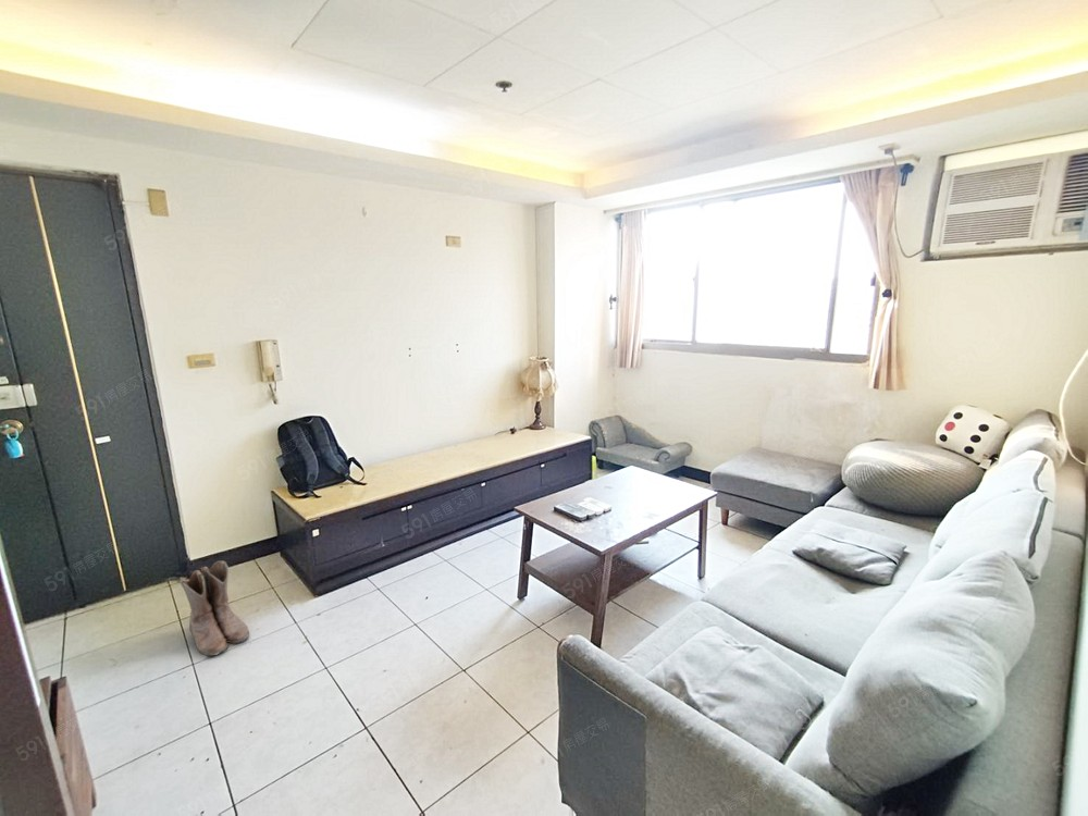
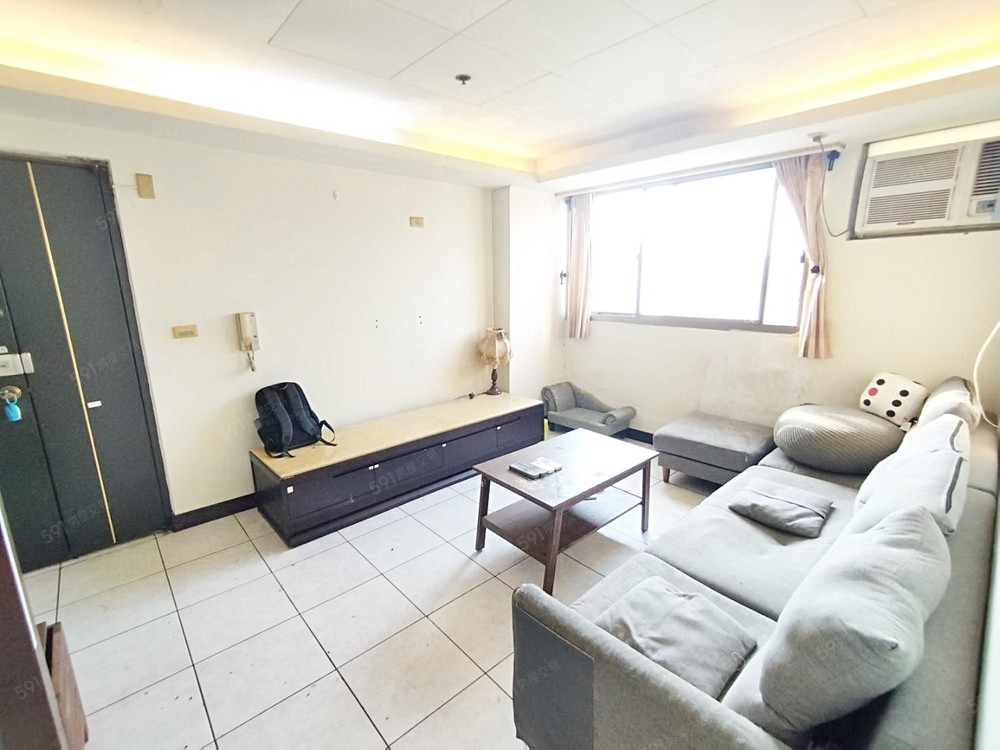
- boots [177,559,250,657]
